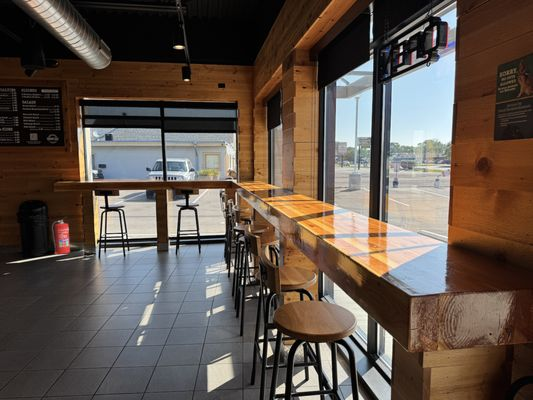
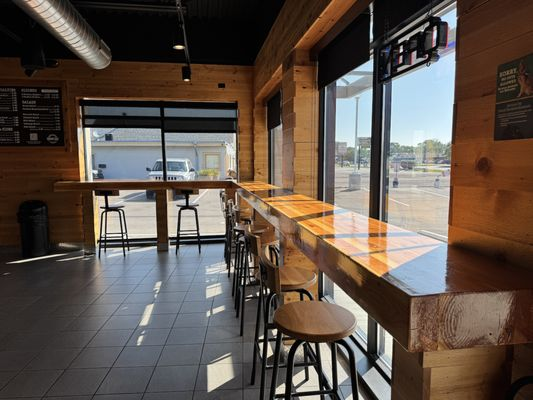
- fire extinguisher [51,216,71,255]
